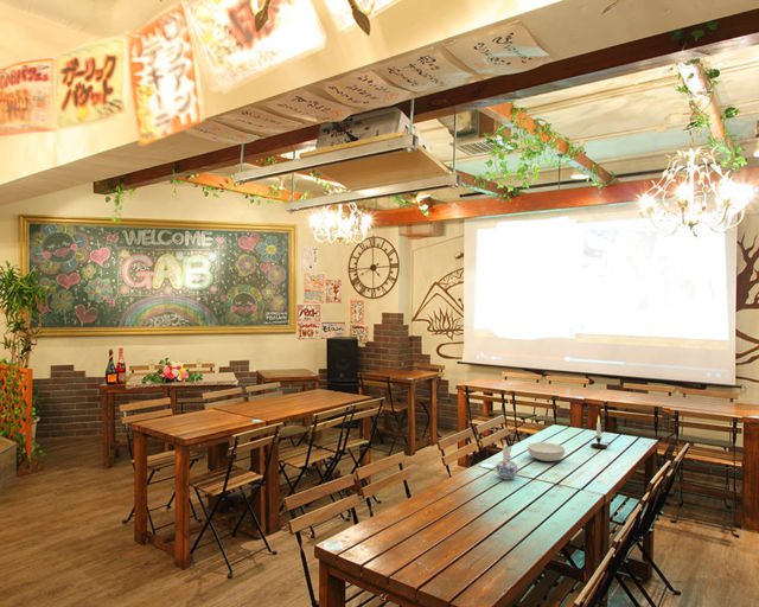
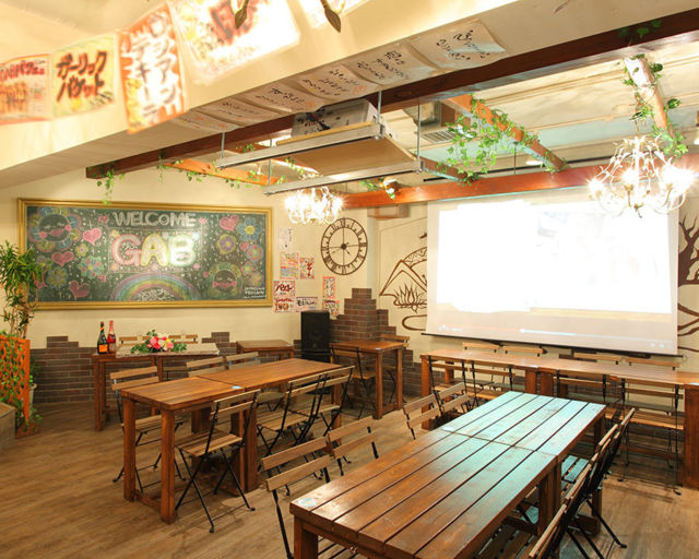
- serving bowl [527,441,566,462]
- candle [589,415,612,449]
- ceramic pitcher [495,443,519,480]
